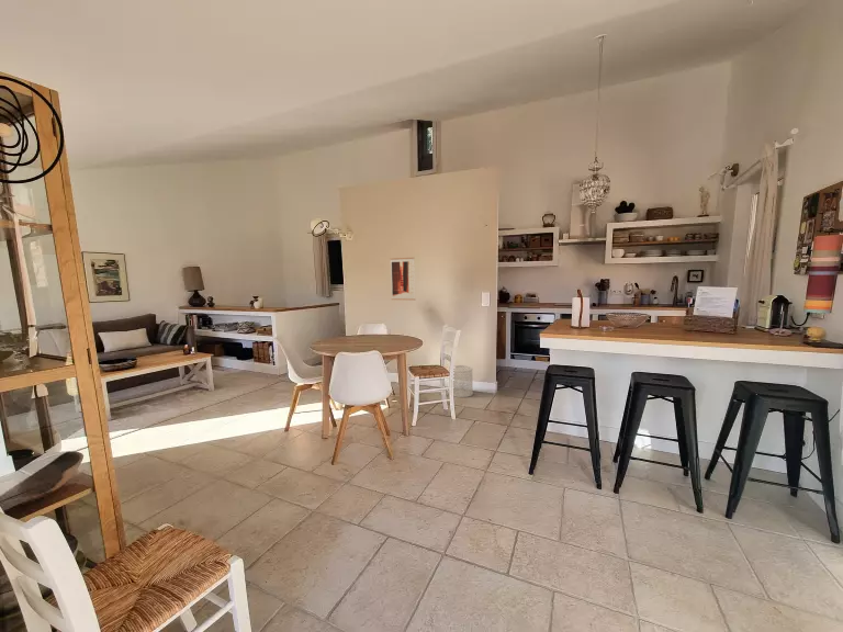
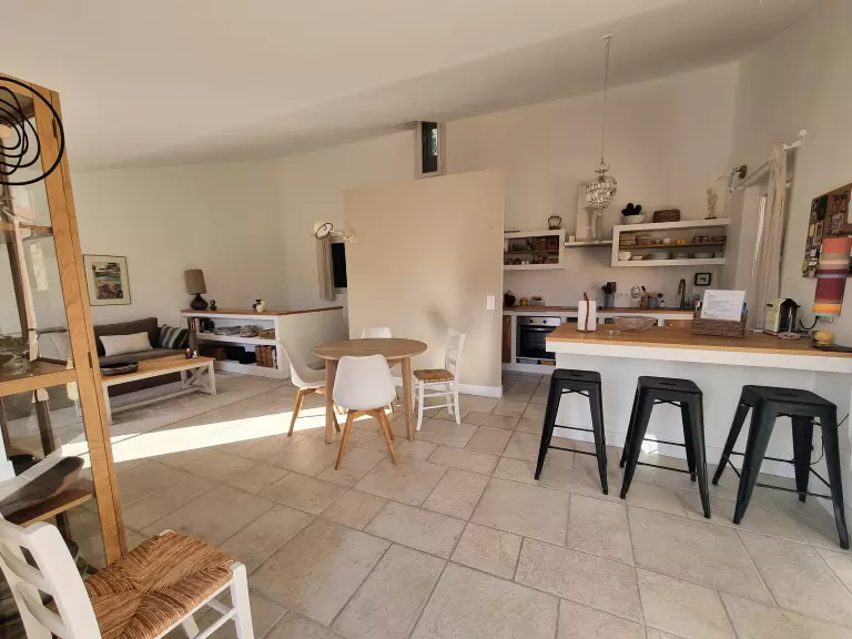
- wall art [390,257,416,301]
- wastebasket [452,364,474,398]
